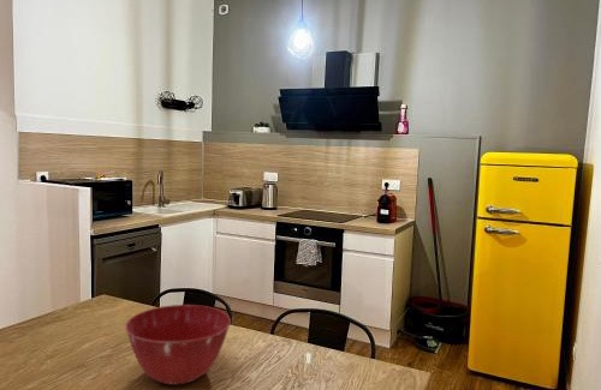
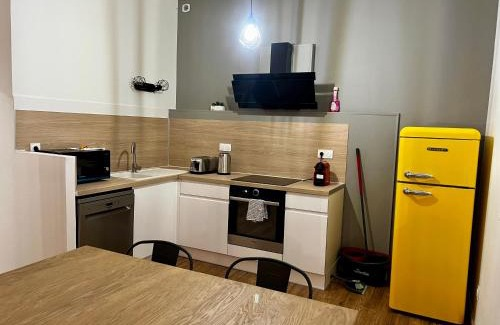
- mixing bowl [124,304,232,386]
